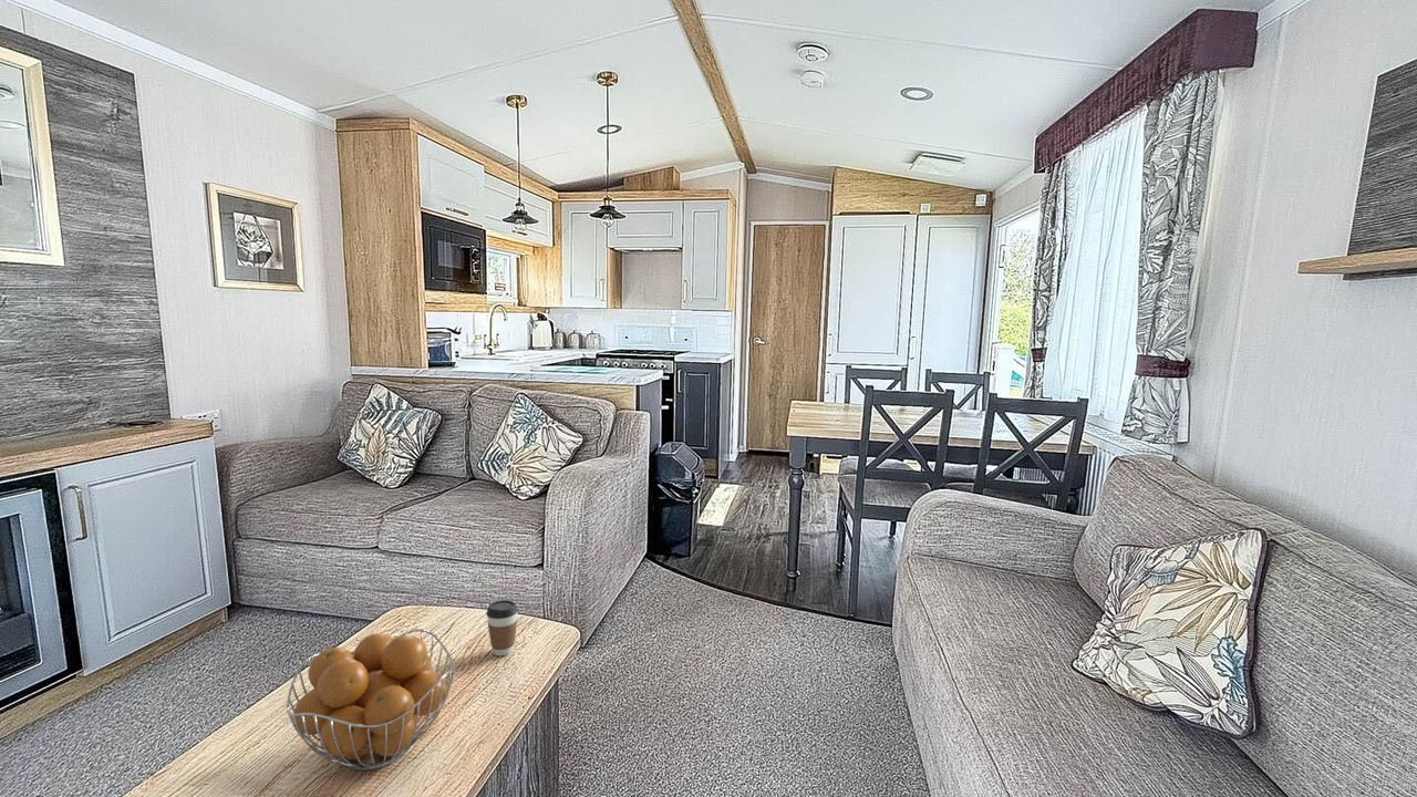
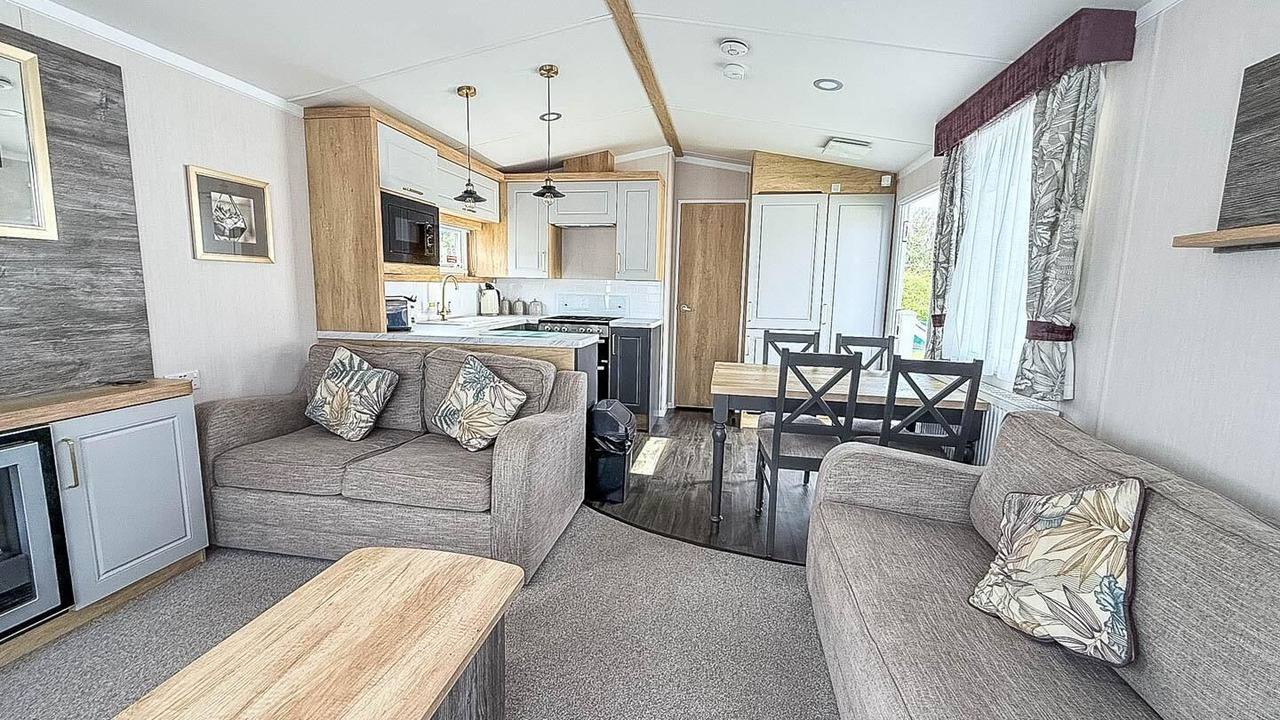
- fruit basket [286,628,456,772]
- coffee cup [485,599,519,656]
